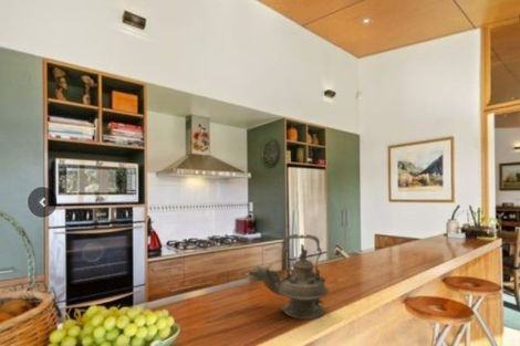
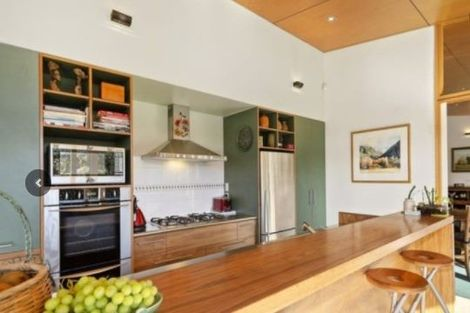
- teapot [248,233,330,321]
